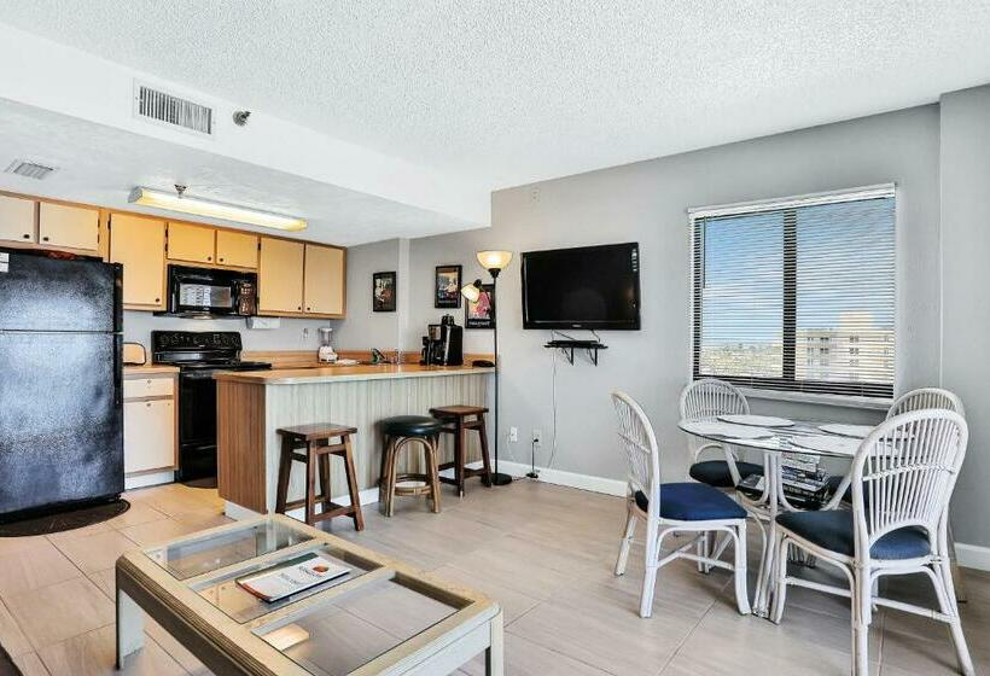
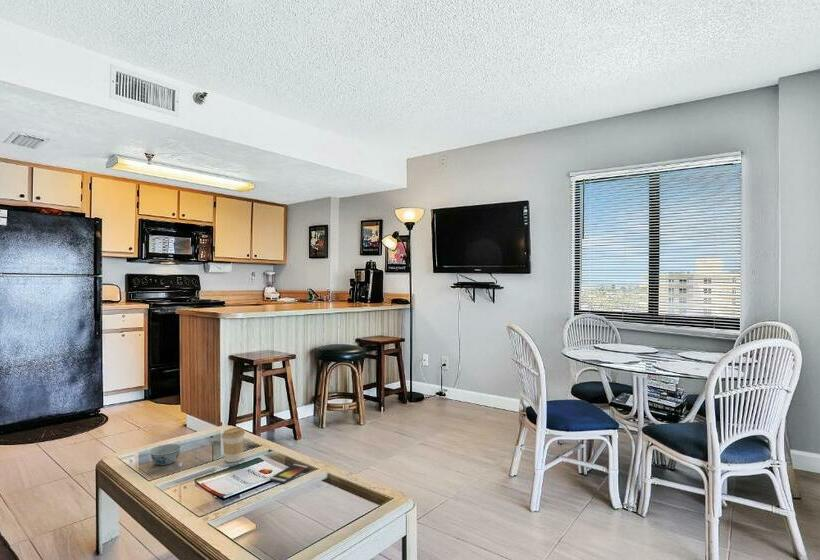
+ smartphone [269,463,309,484]
+ bowl [148,443,182,466]
+ coffee cup [221,426,246,463]
